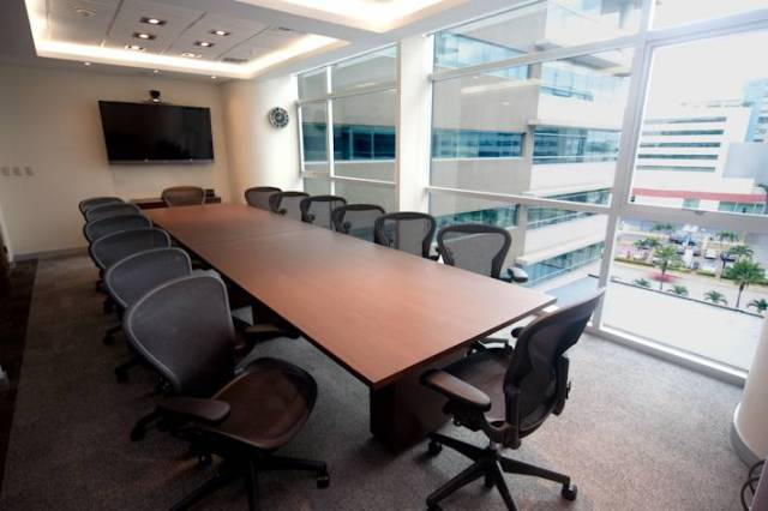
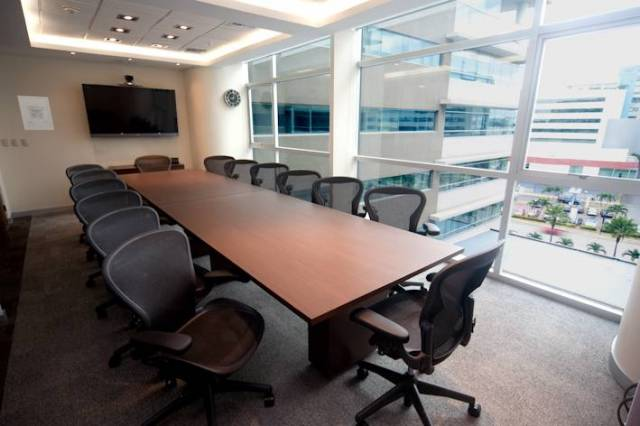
+ wall art [16,95,55,131]
